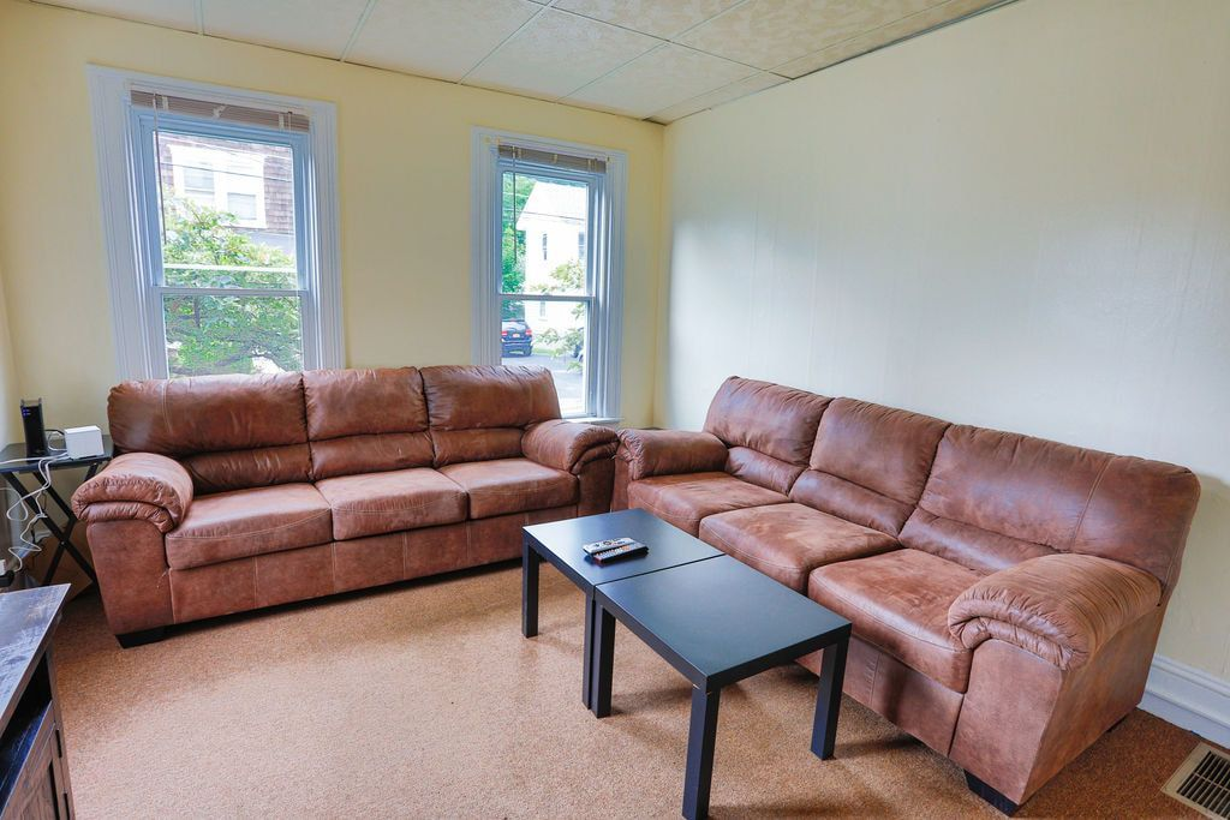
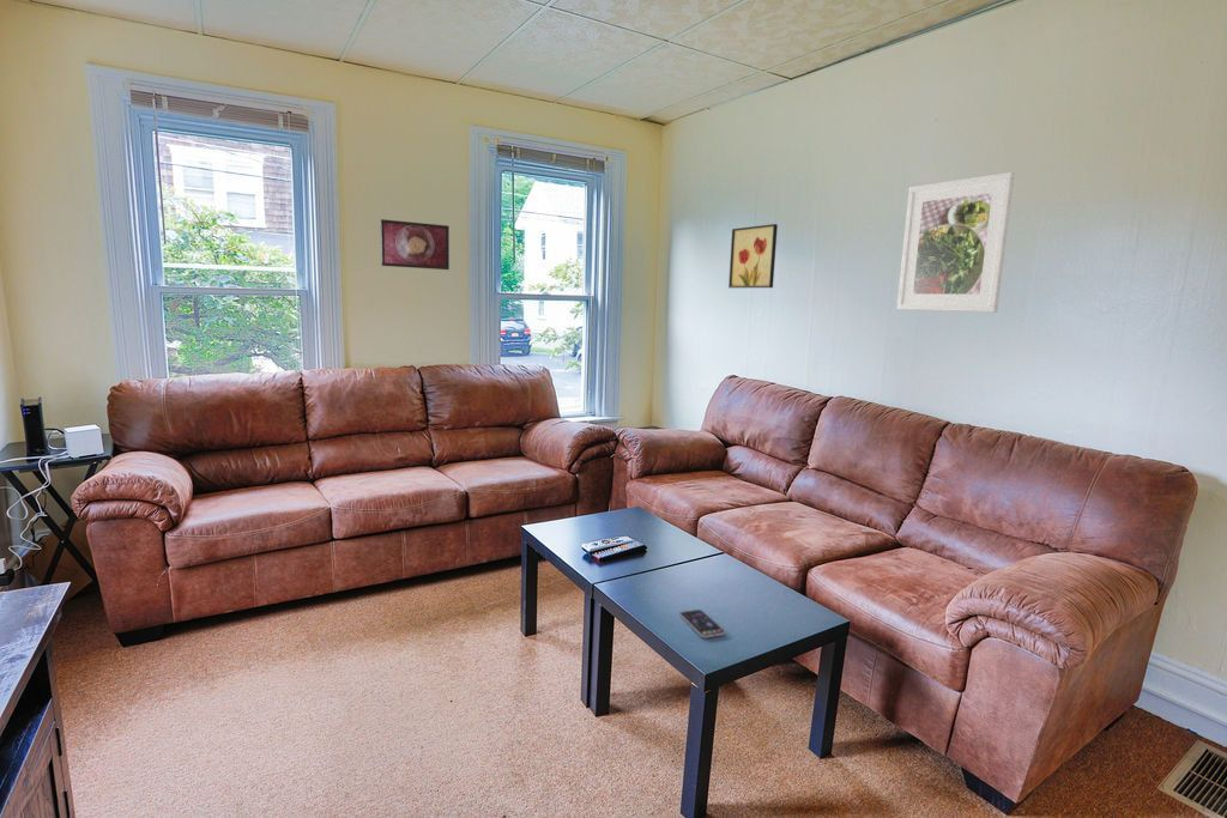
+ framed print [895,171,1016,314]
+ wall art [727,223,779,289]
+ smartphone [678,608,726,638]
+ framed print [379,218,451,271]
